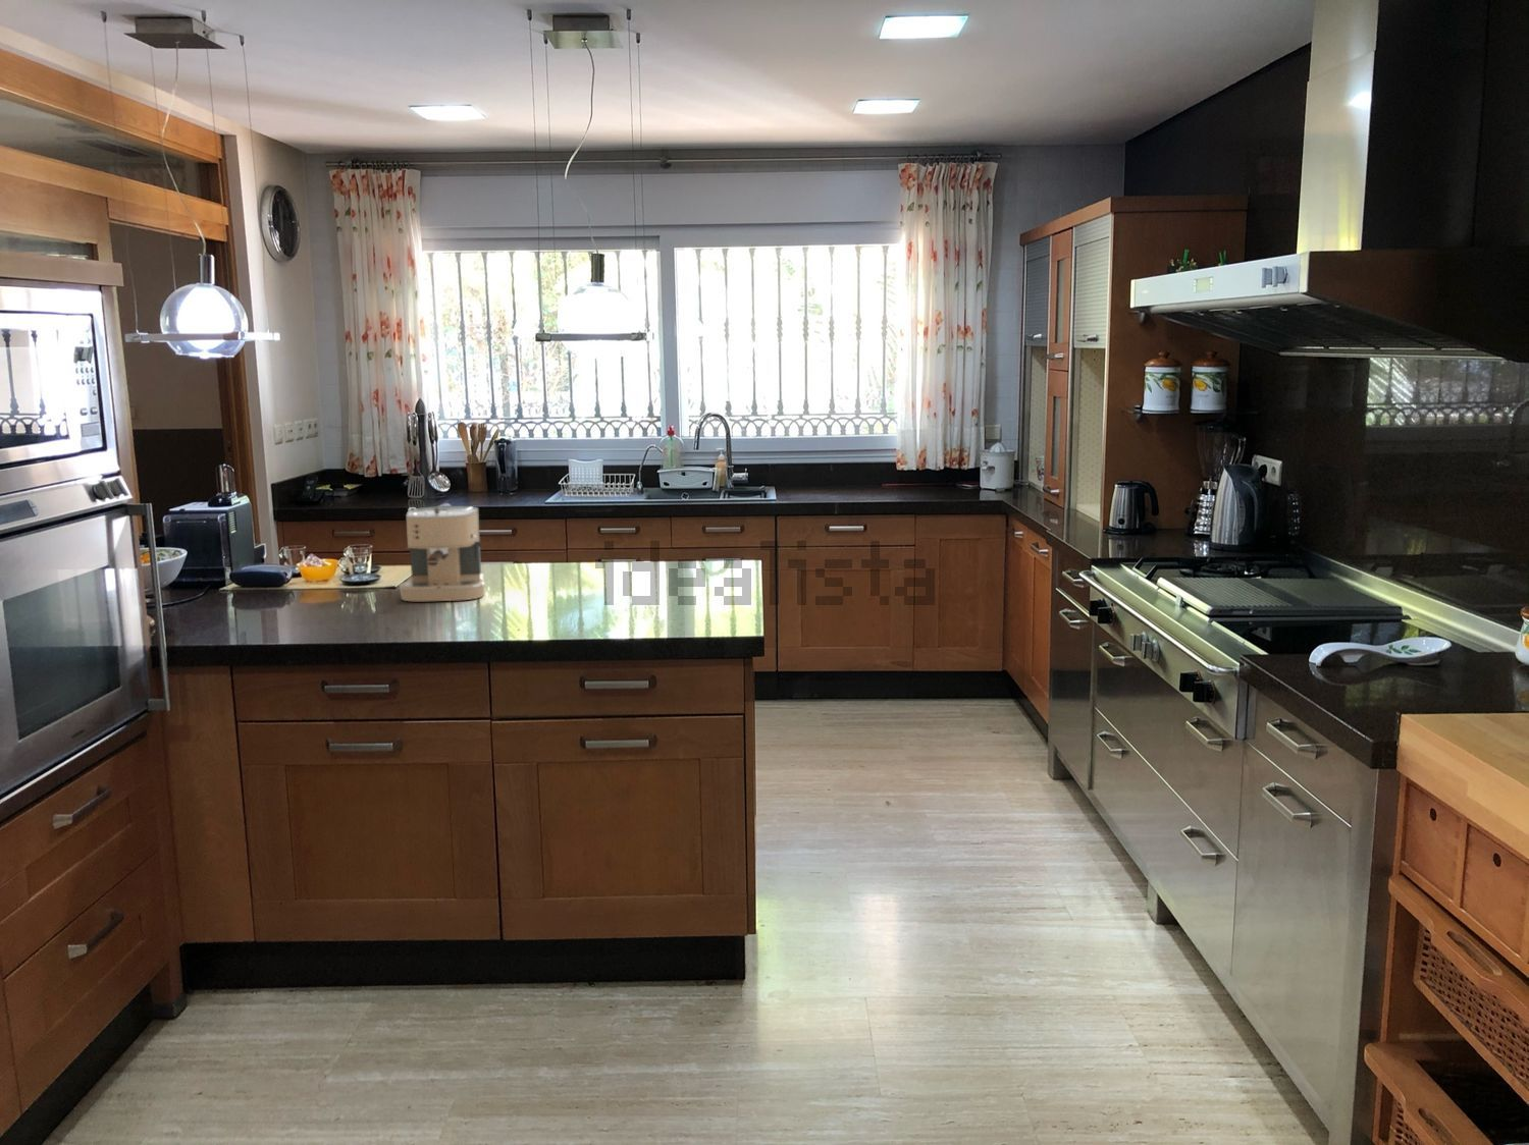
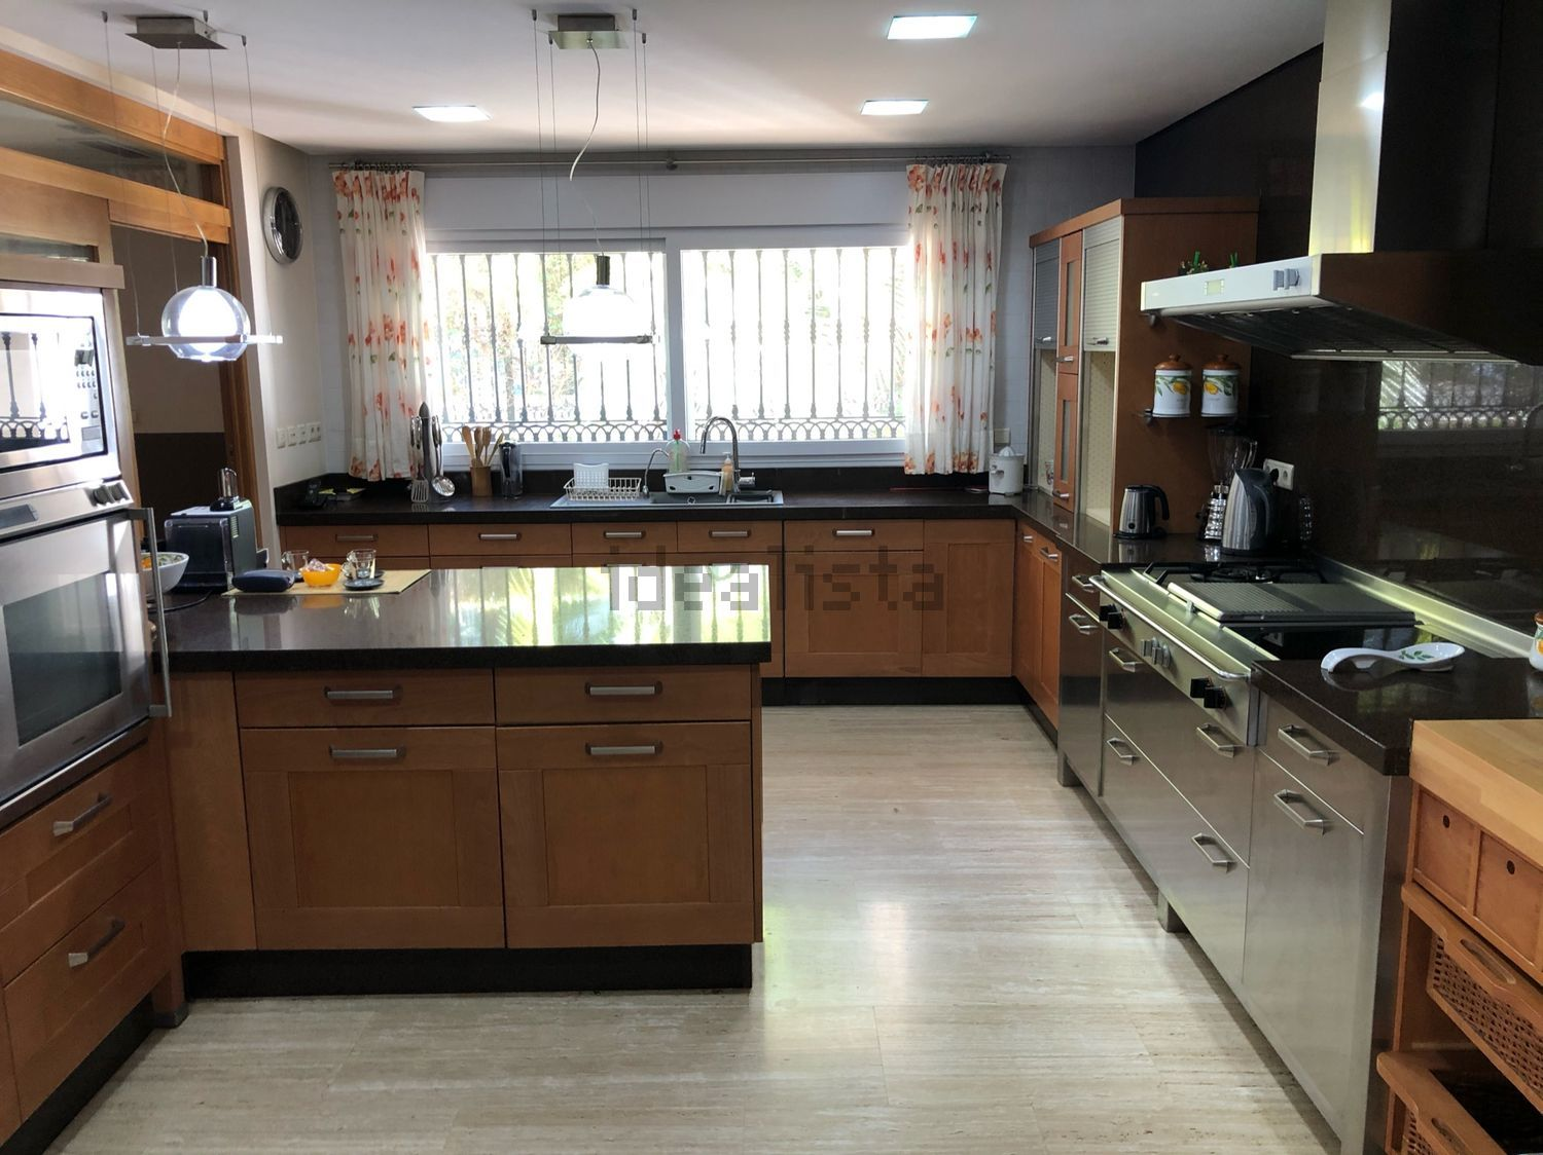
- coffee maker [397,505,486,603]
